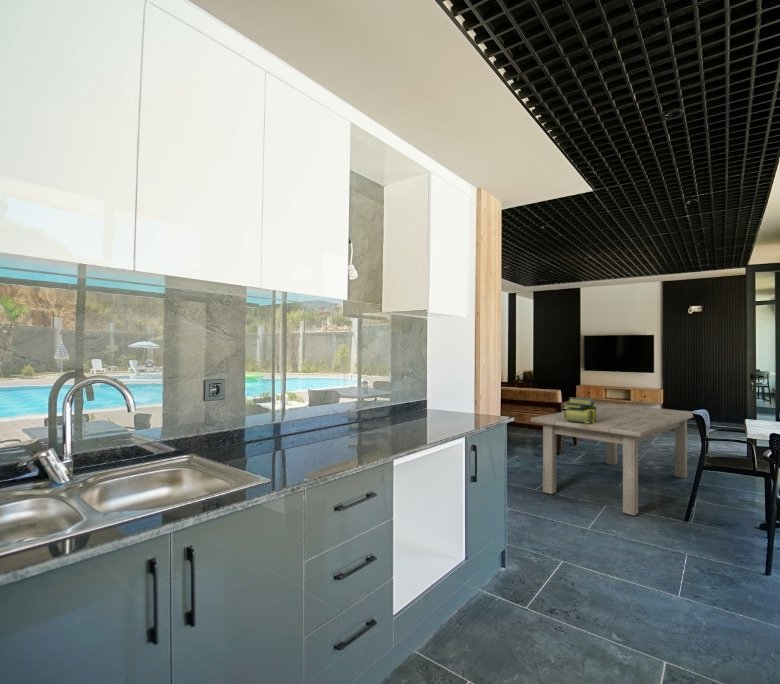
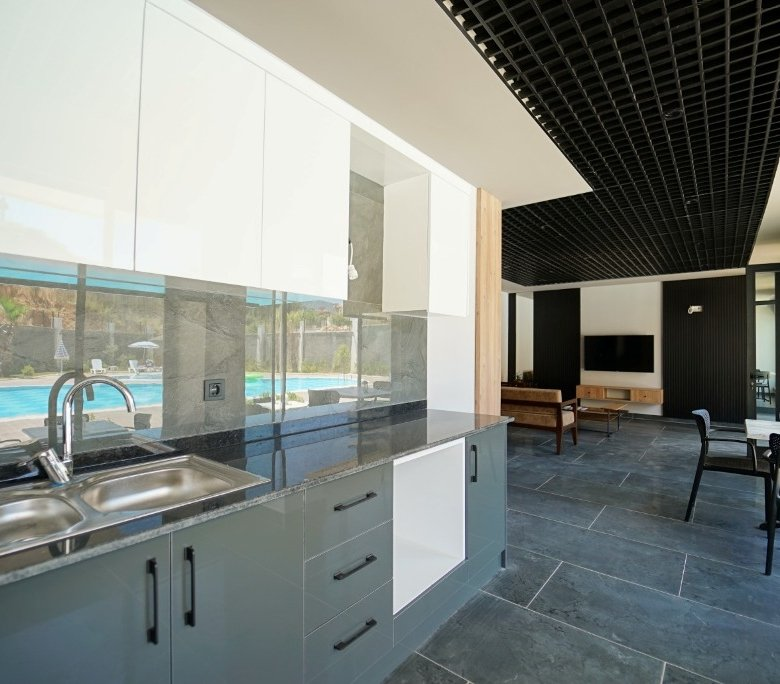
- stack of books [564,397,598,423]
- dining table [530,403,694,517]
